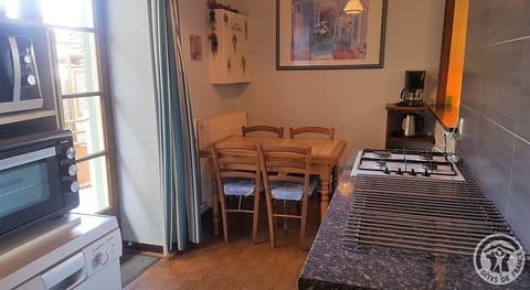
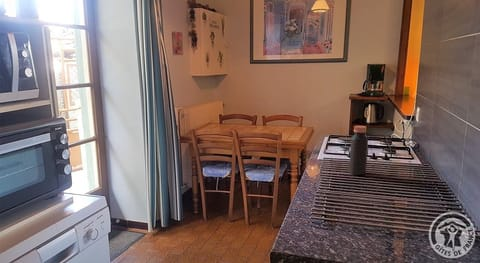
+ bottle [348,125,369,176]
